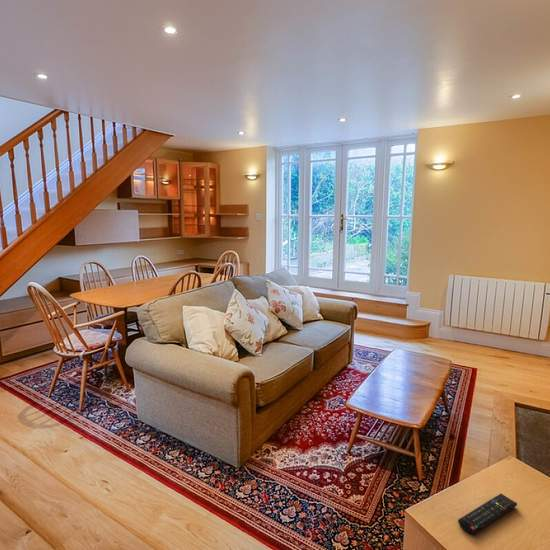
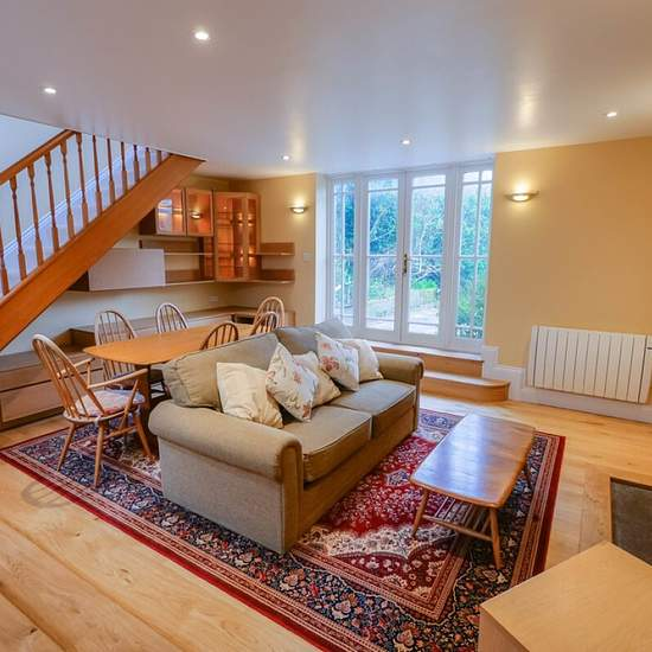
- remote control [457,493,518,535]
